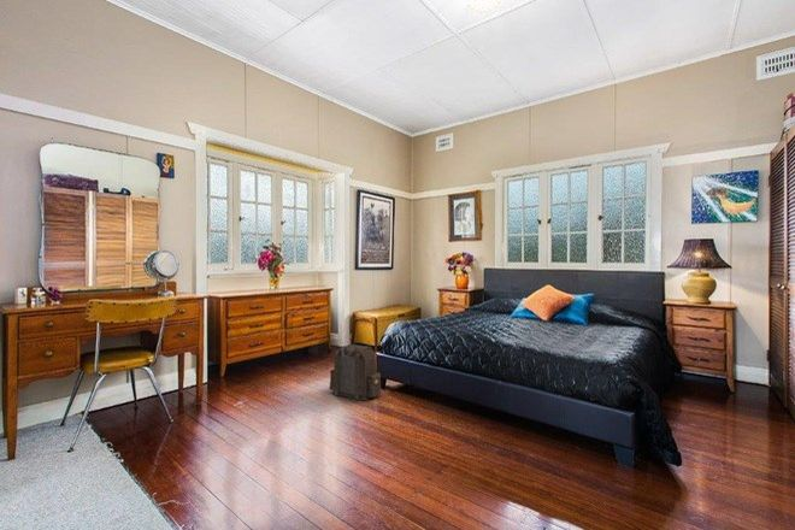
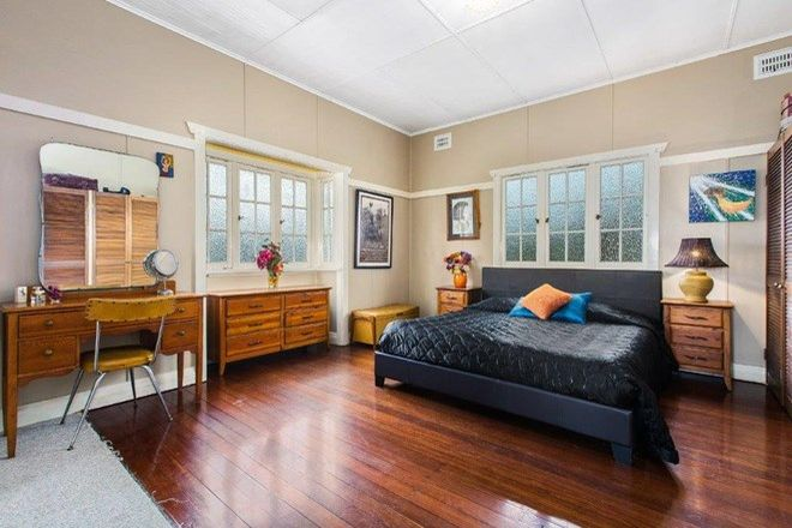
- backpack [328,343,383,401]
